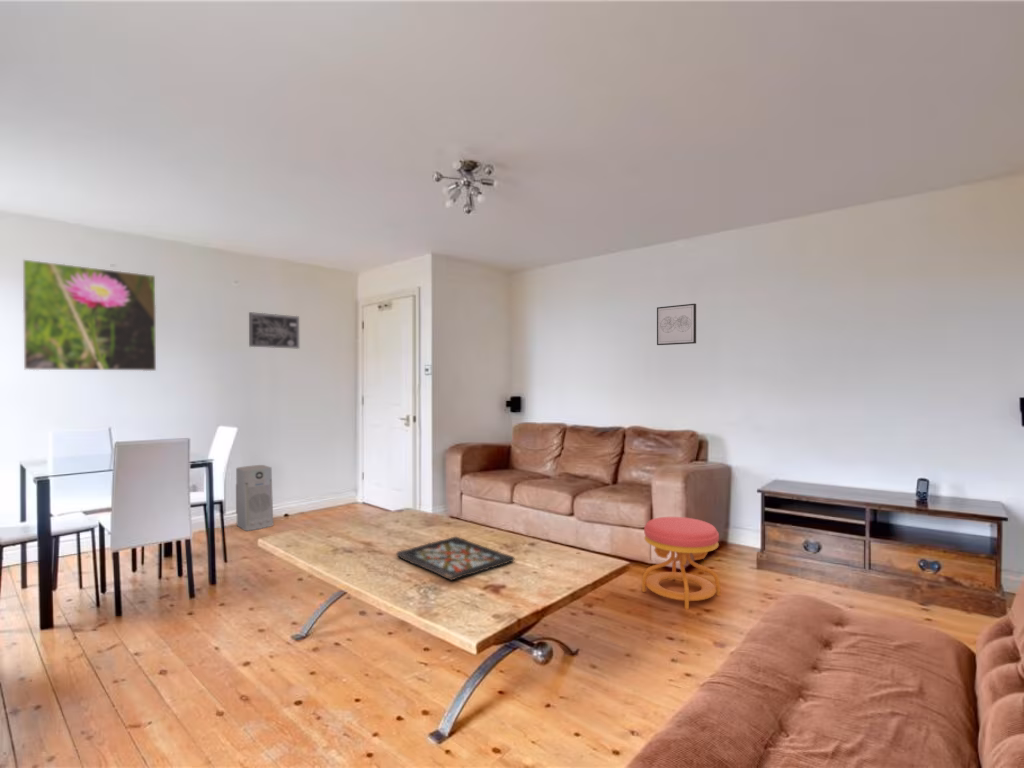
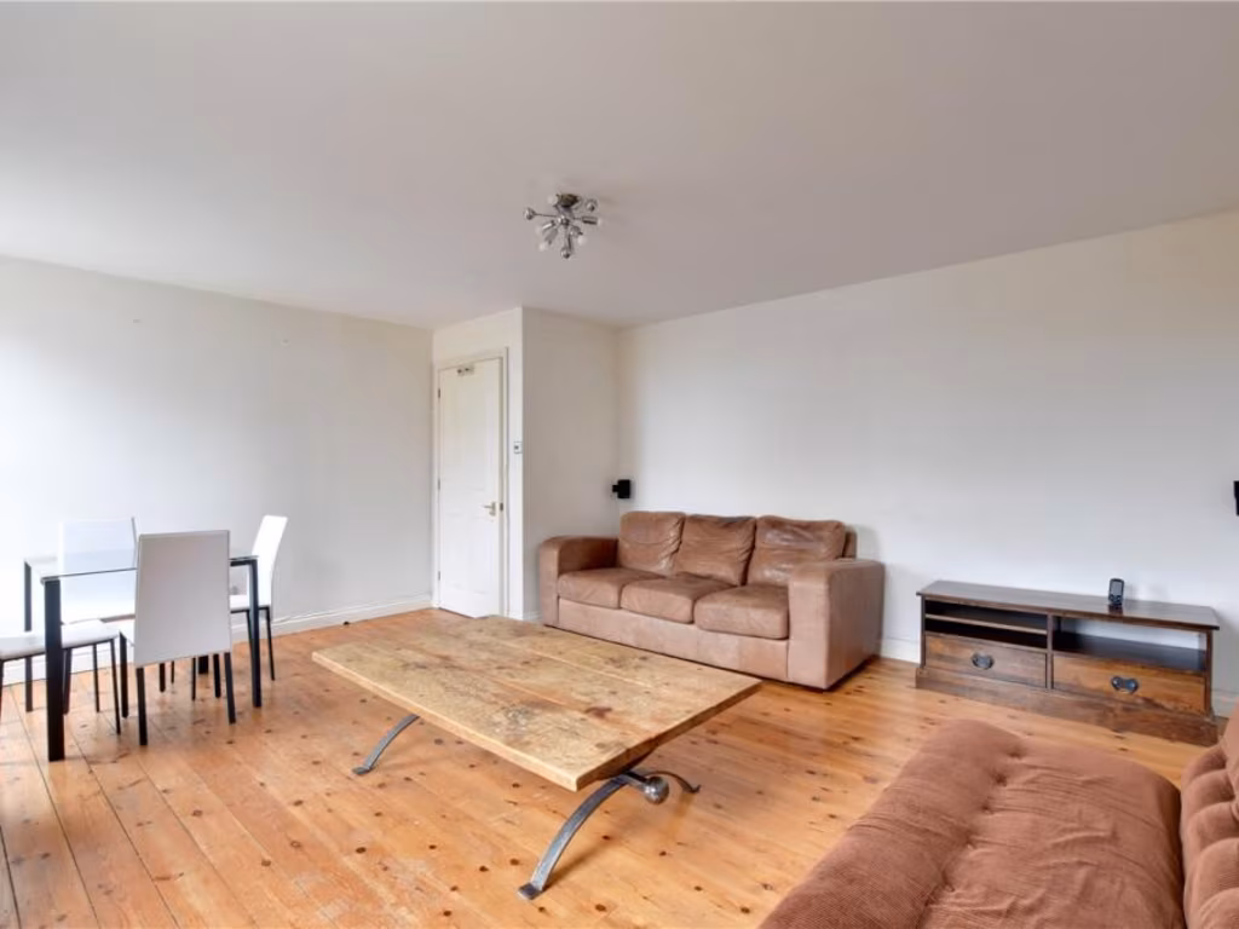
- wall art [656,303,697,346]
- air purifier [235,464,274,532]
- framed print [22,258,157,372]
- stool [641,516,721,610]
- wall art [248,311,300,350]
- decorative tray [395,535,516,581]
